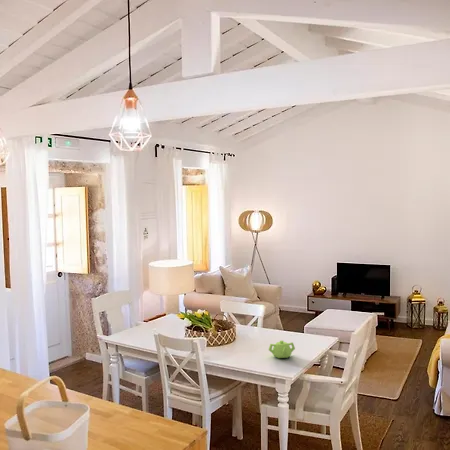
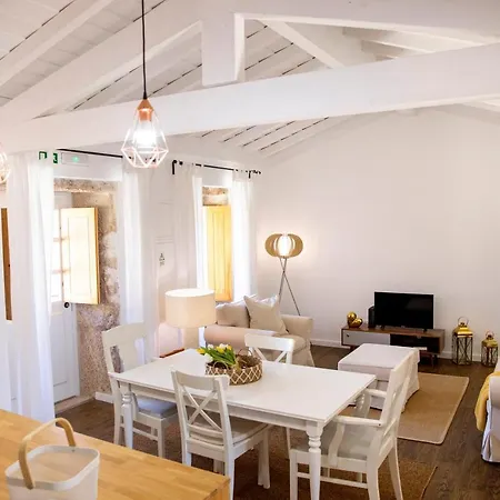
- teapot [268,339,296,359]
